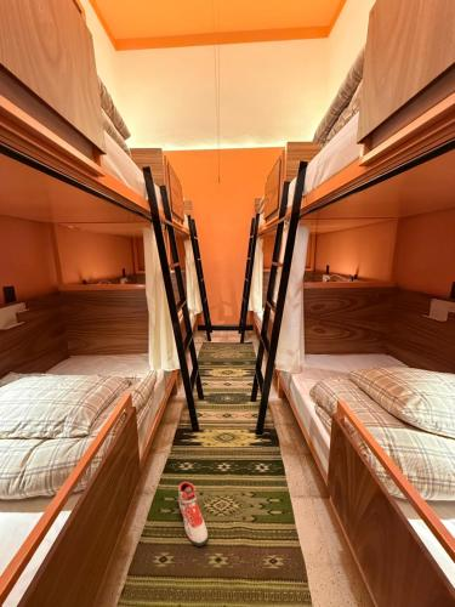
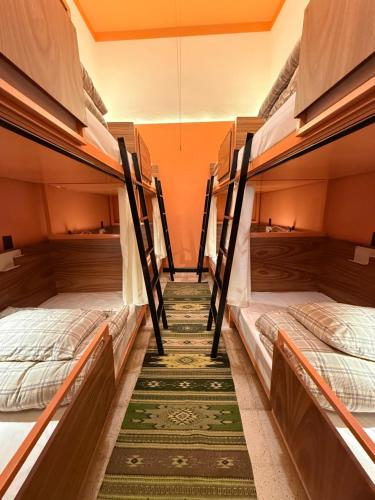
- sneaker [177,481,210,548]
